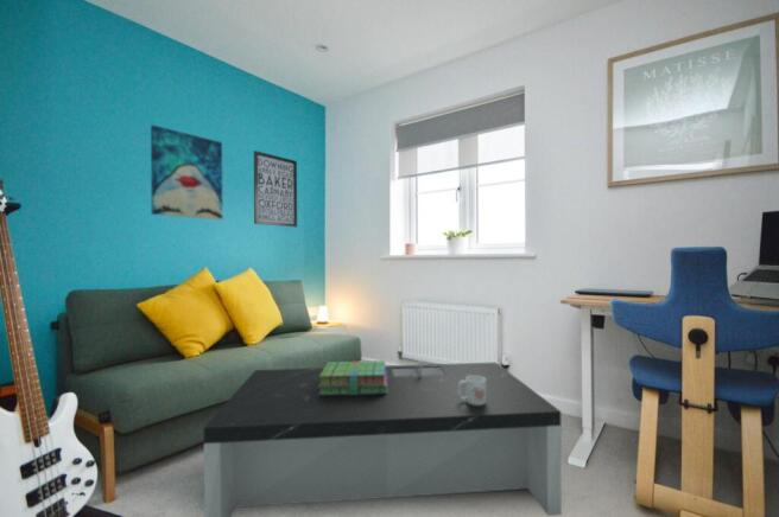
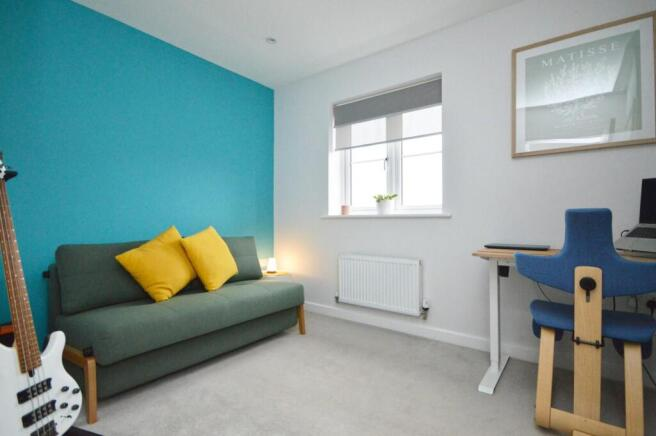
- stack of books [318,359,387,395]
- wall art [253,149,298,229]
- coffee table [203,360,563,517]
- wall art [150,125,223,221]
- mug [458,376,486,406]
